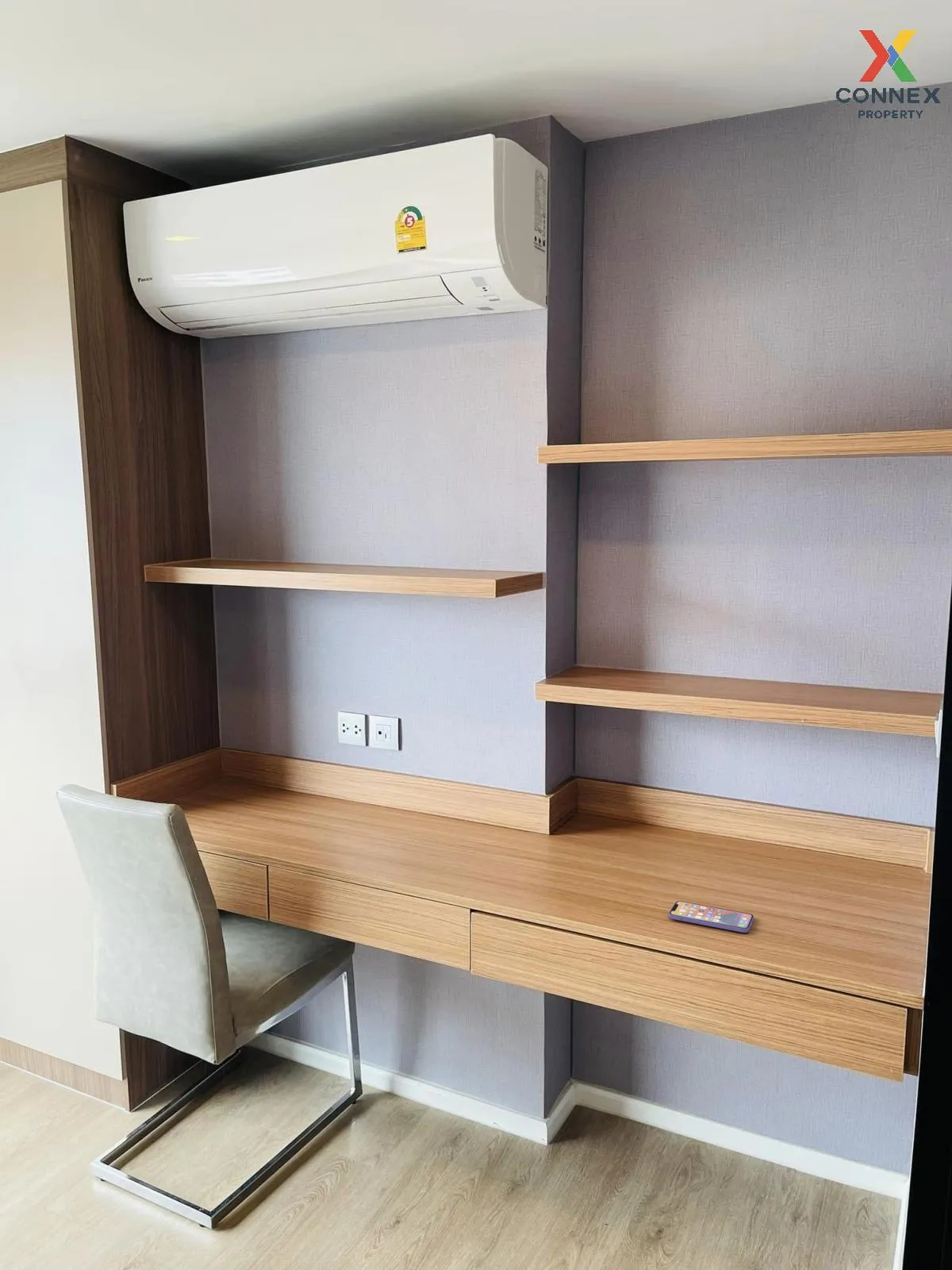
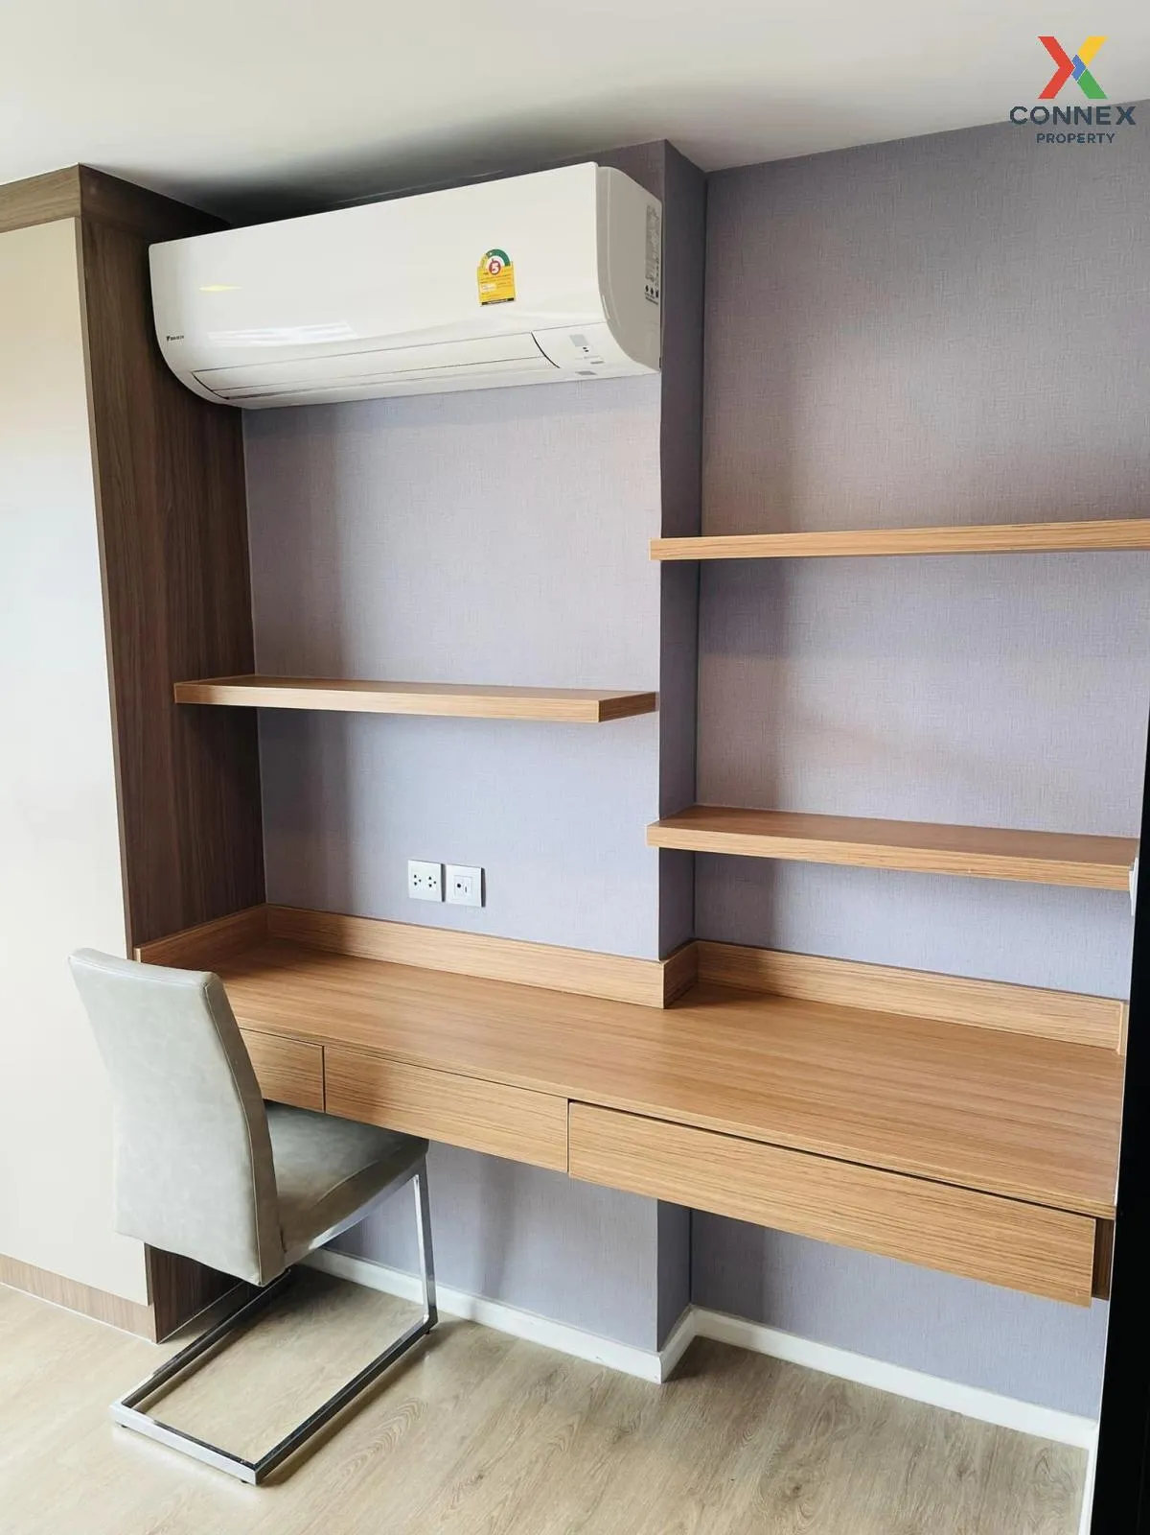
- smartphone [668,900,754,933]
